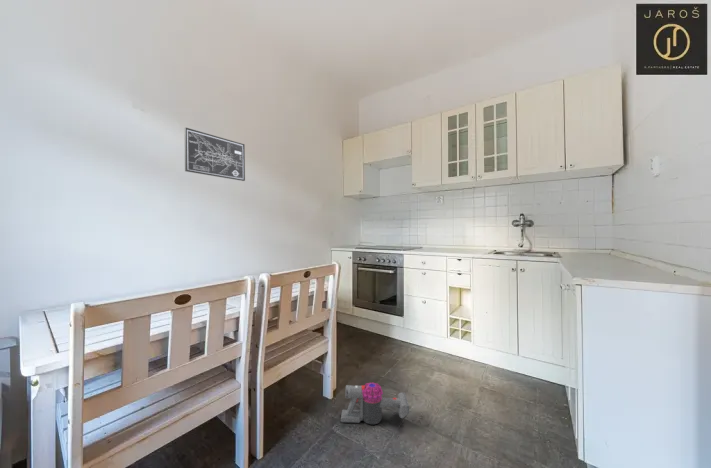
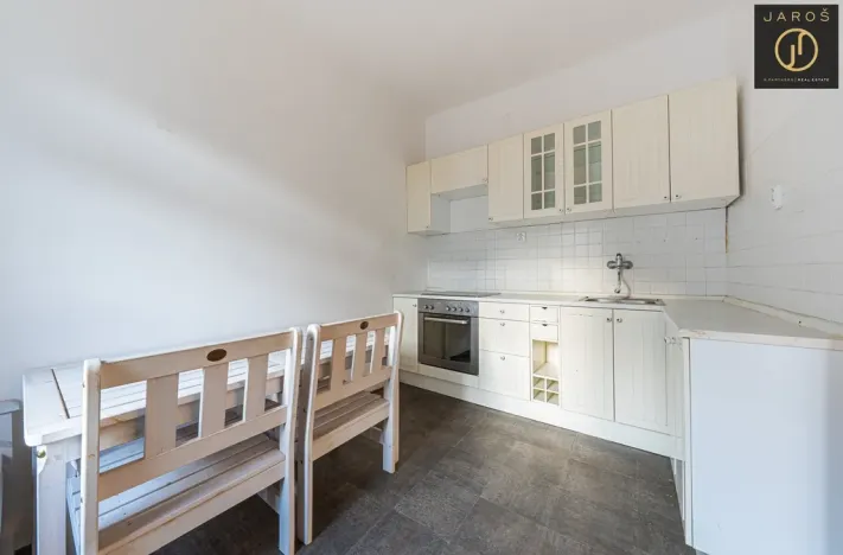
- wall art [183,127,246,182]
- vacuum cleaner [340,381,410,425]
